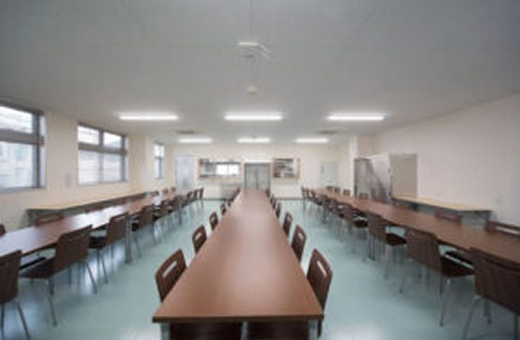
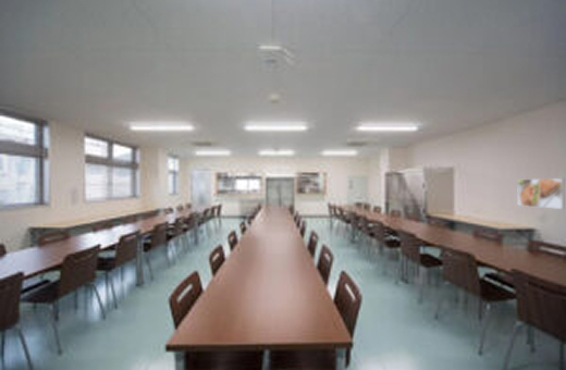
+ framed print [516,177,565,210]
